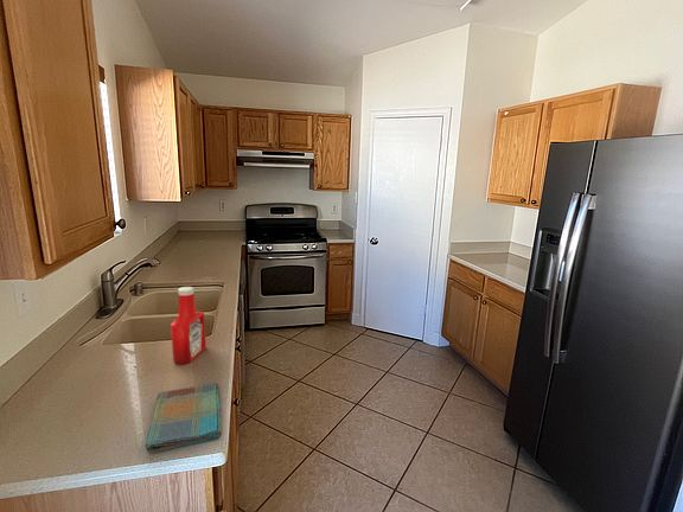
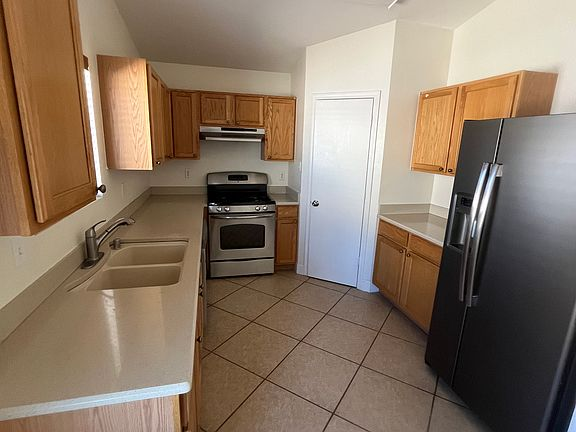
- dish towel [145,382,223,454]
- soap bottle [170,286,208,365]
